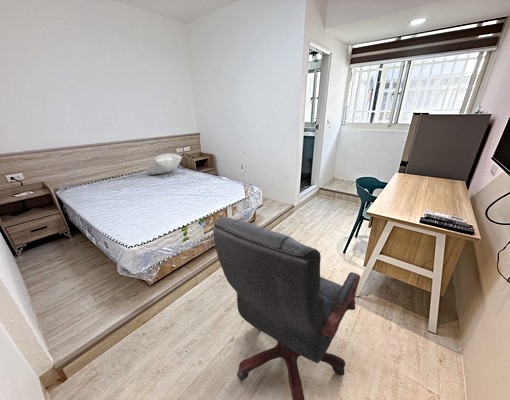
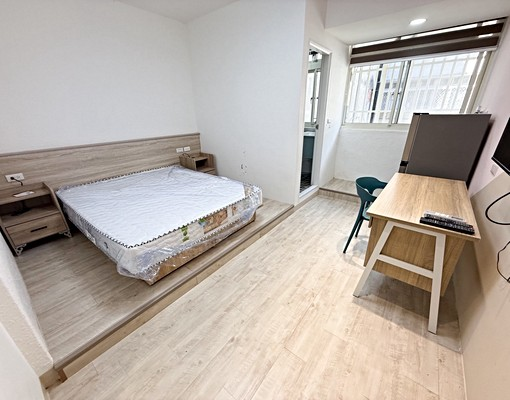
- pillow [145,153,183,176]
- office chair [212,216,361,400]
